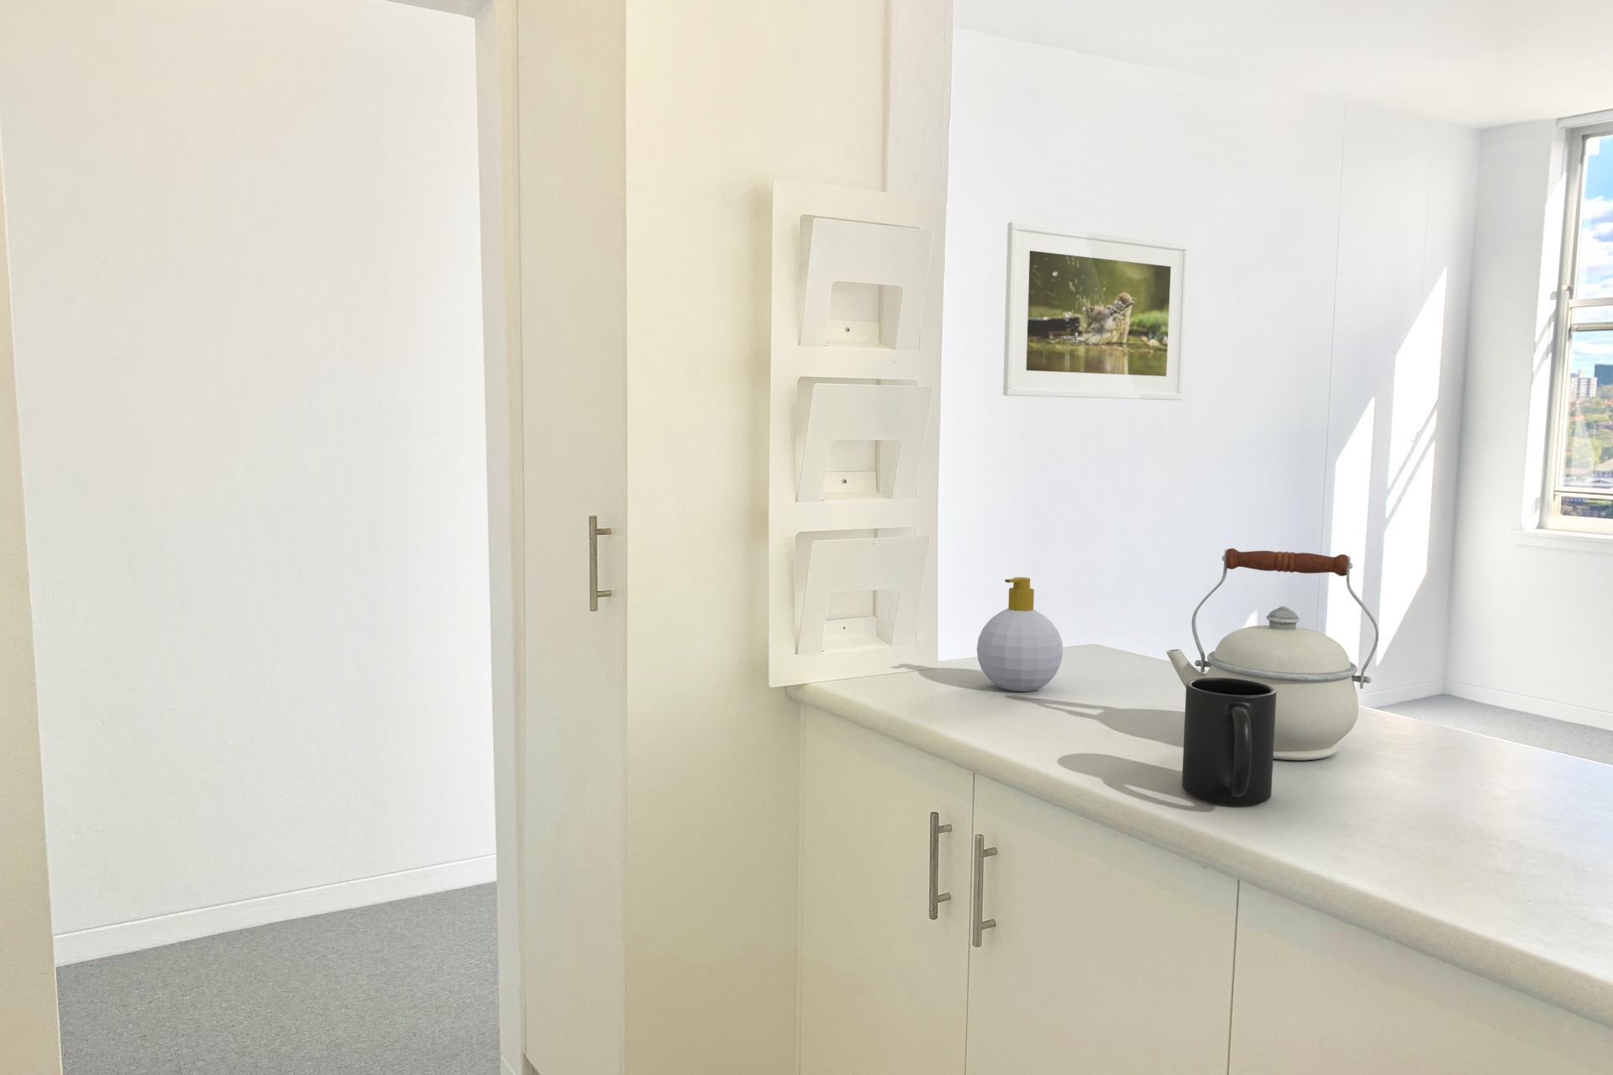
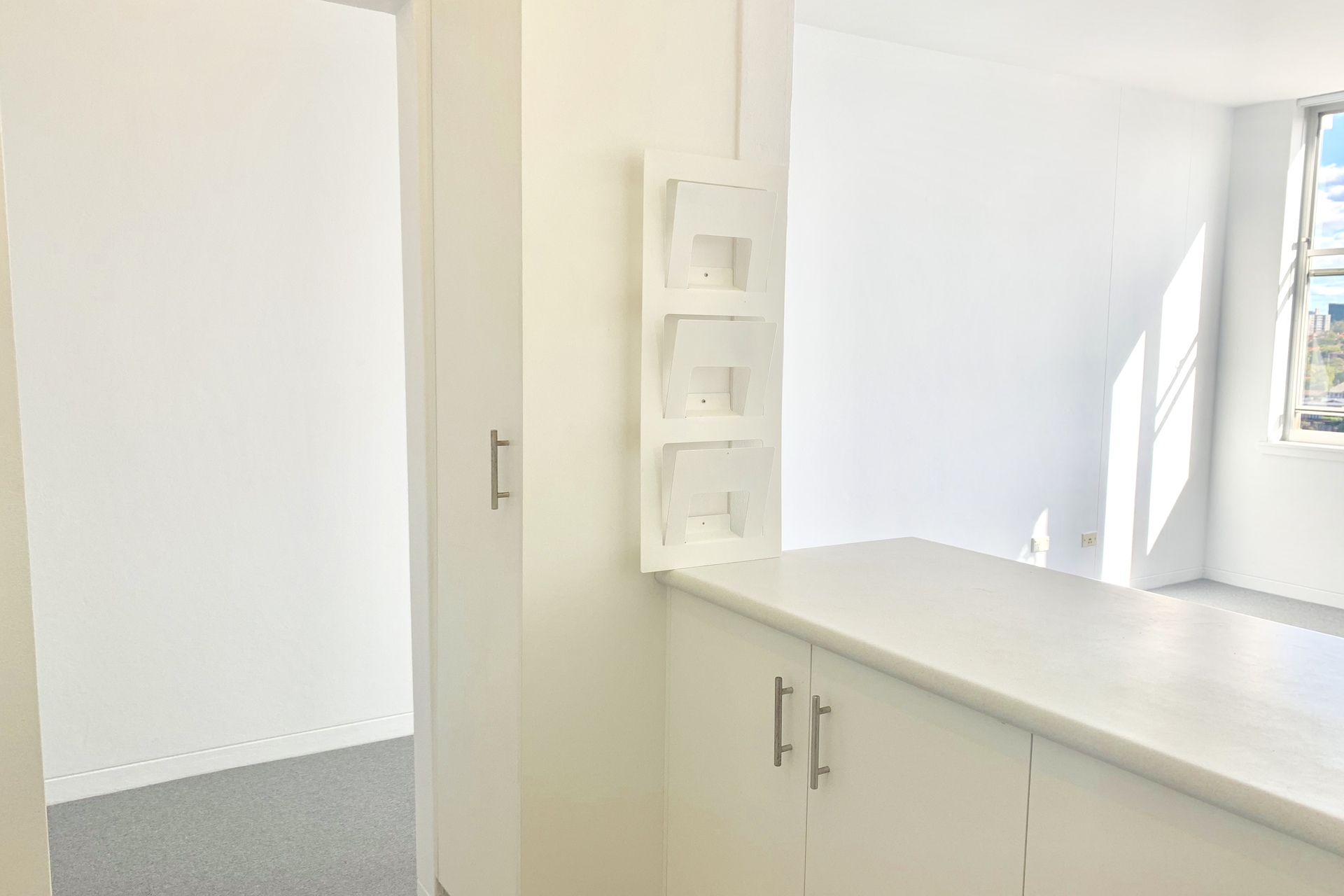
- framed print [1002,221,1189,402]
- mug [1181,678,1276,805]
- soap bottle [976,576,1063,692]
- kettle [1165,547,1379,761]
